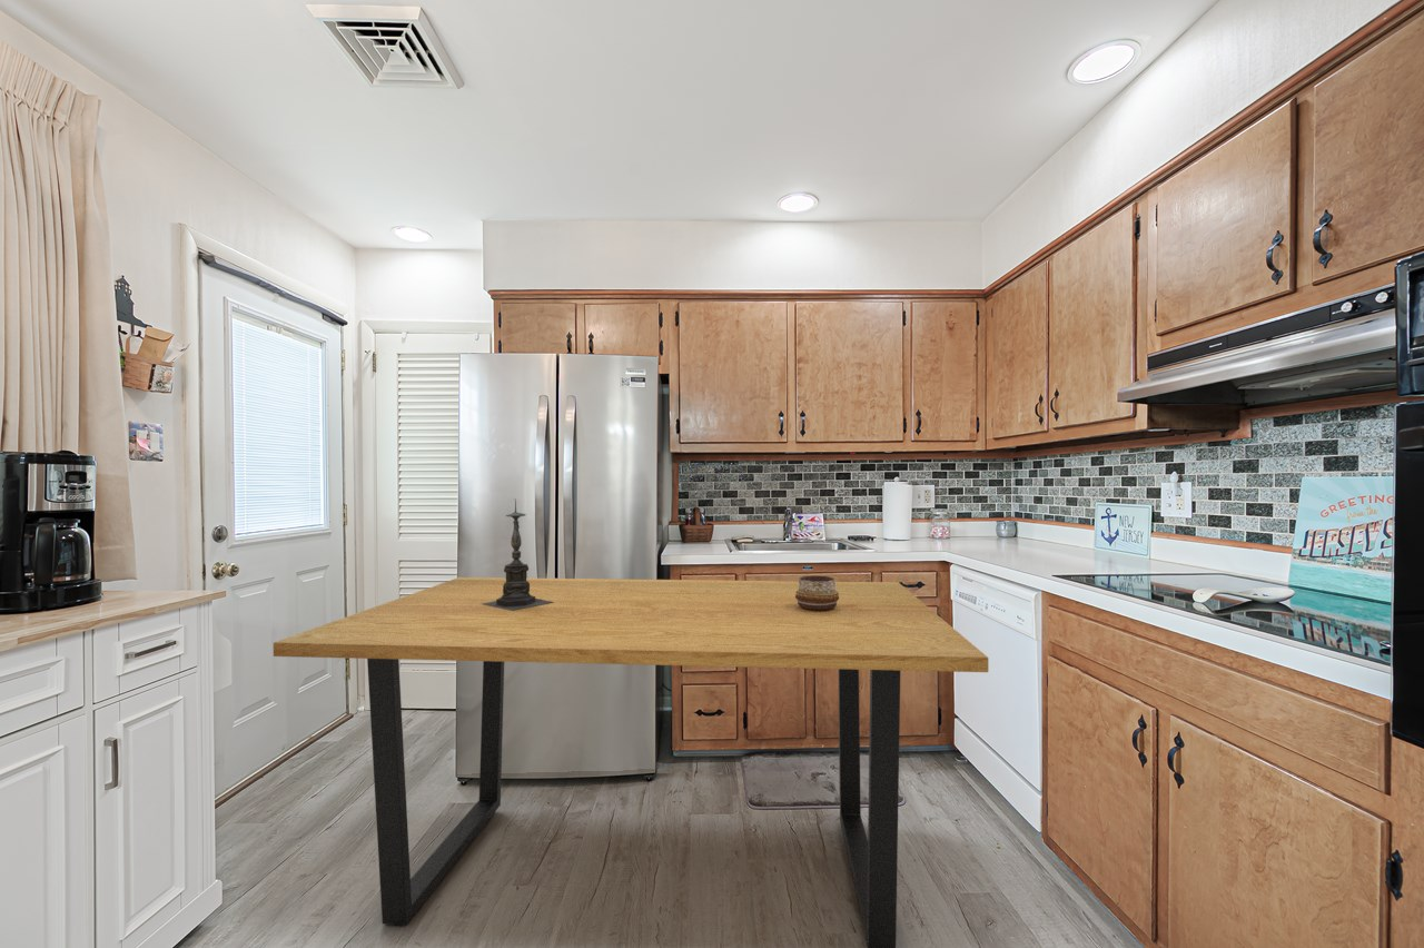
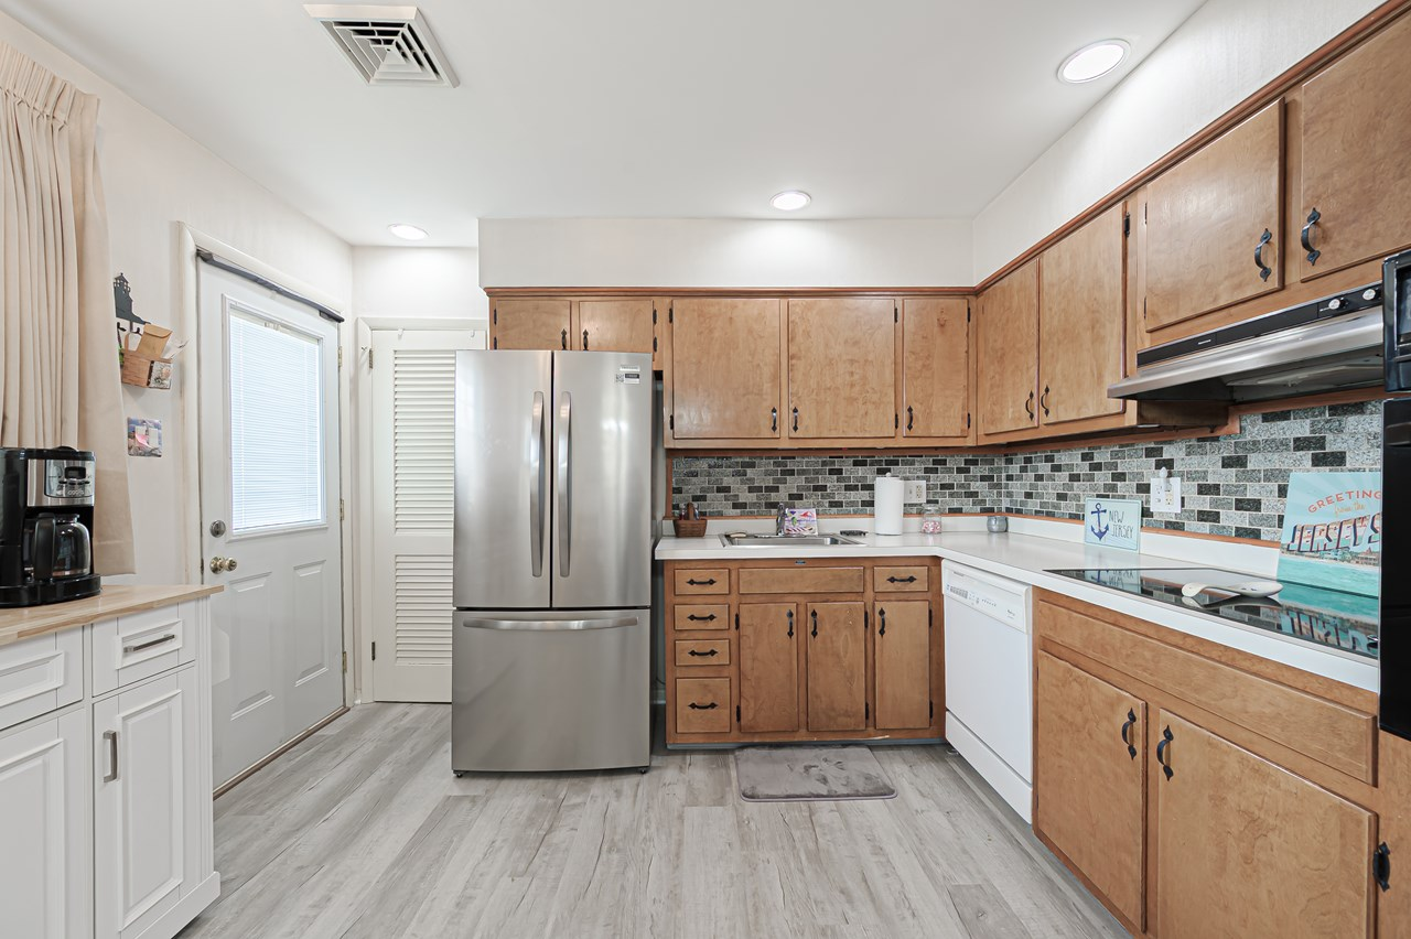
- candle holder [482,497,553,611]
- dining table [273,576,989,948]
- decorative bowl [795,574,839,610]
